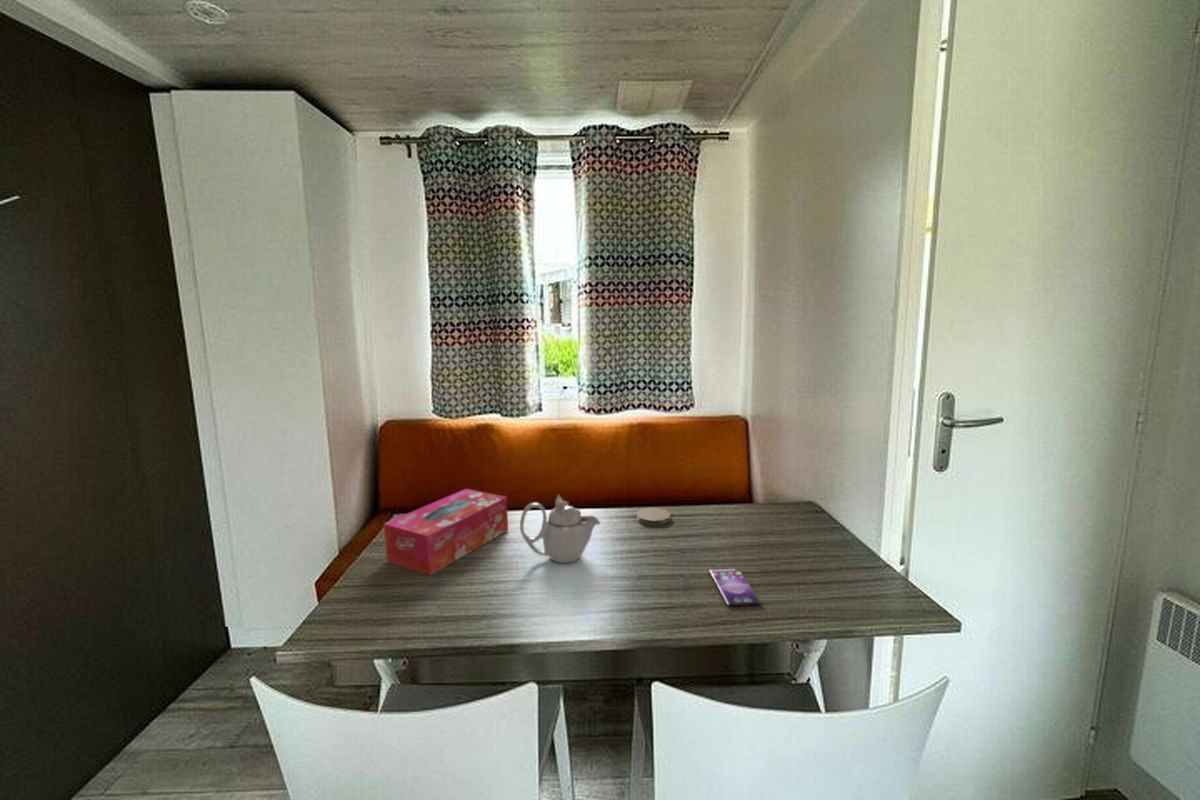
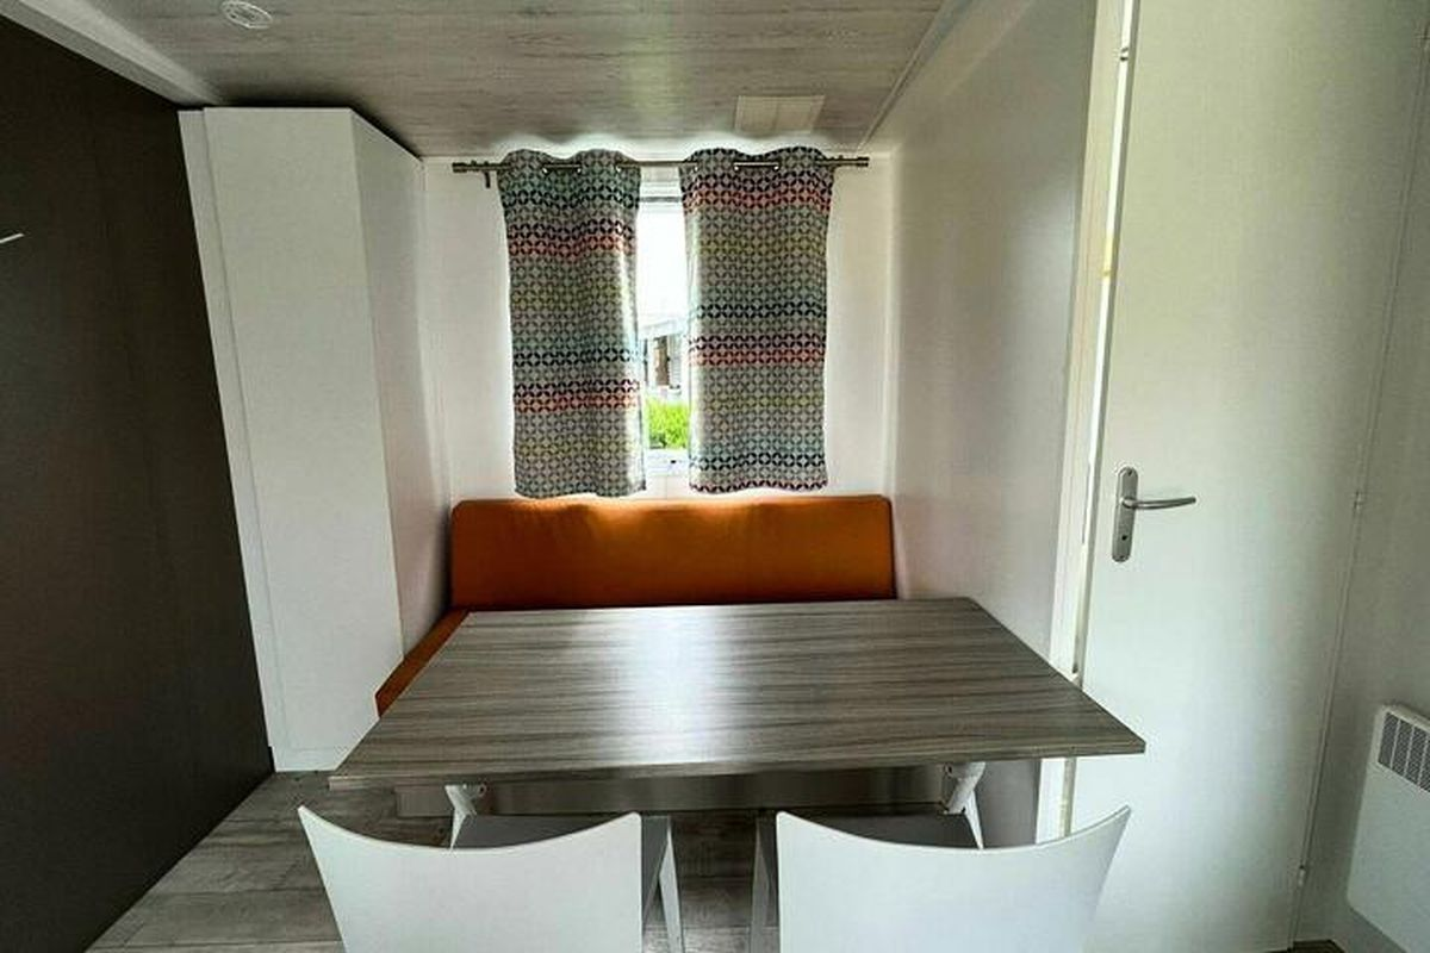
- smartphone [708,567,762,607]
- tissue box [383,488,509,576]
- coaster [636,507,671,526]
- teapot [519,494,601,564]
